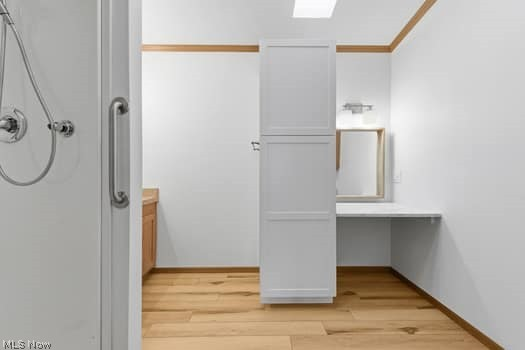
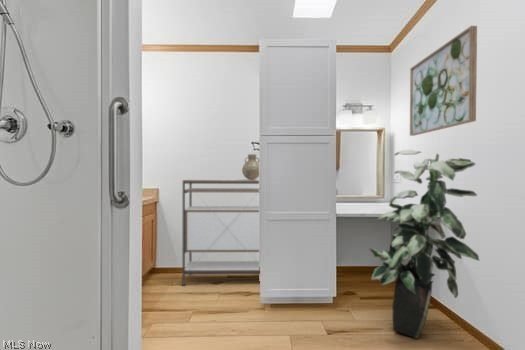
+ wall art [409,25,478,137]
+ shelving unit [181,178,261,287]
+ ceramic vessel [241,153,260,180]
+ indoor plant [368,149,480,340]
